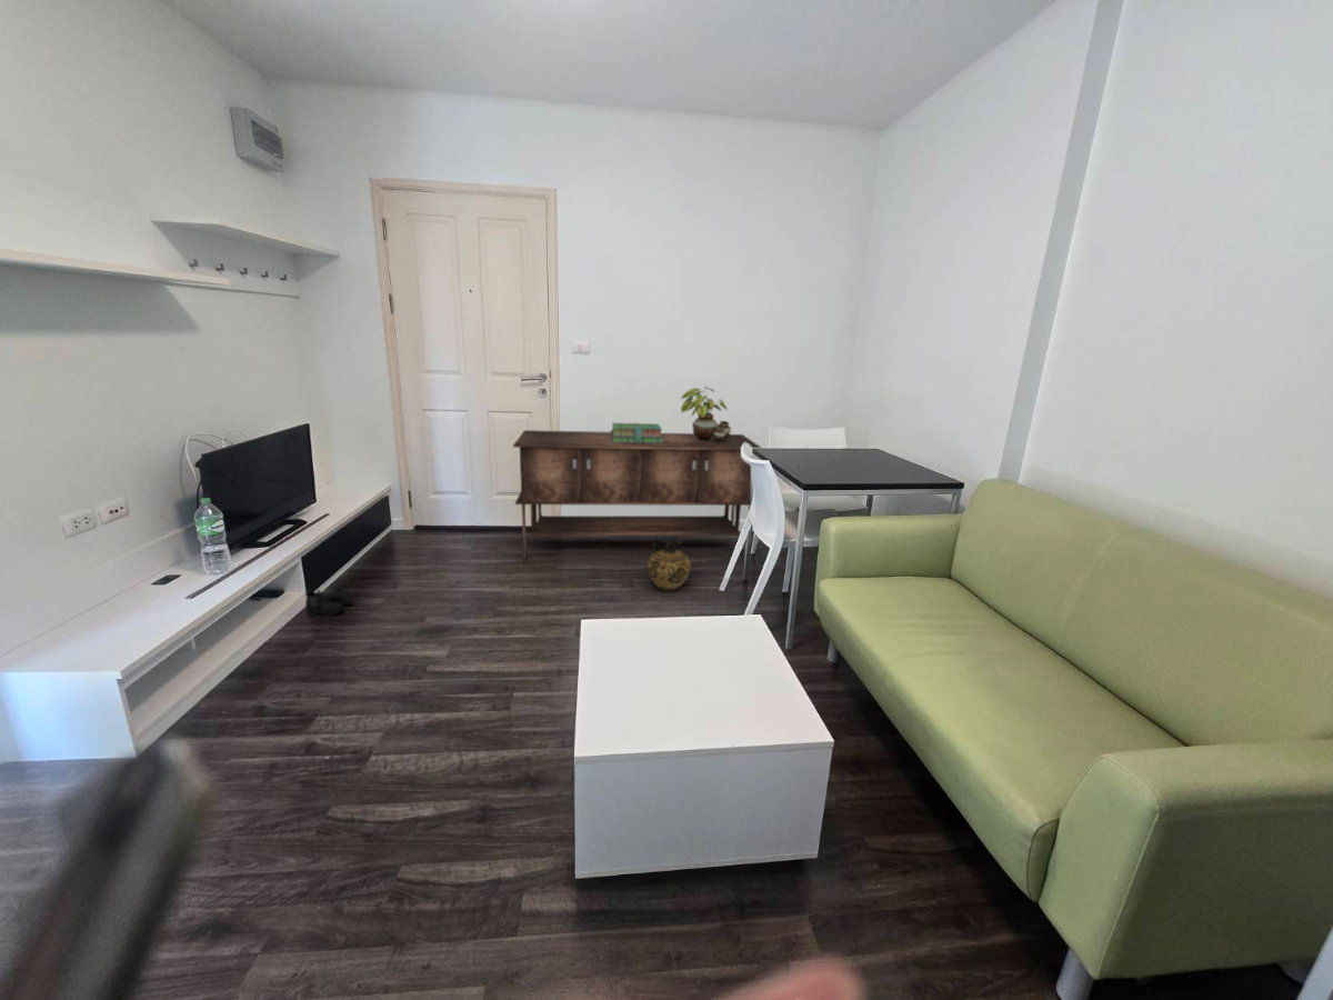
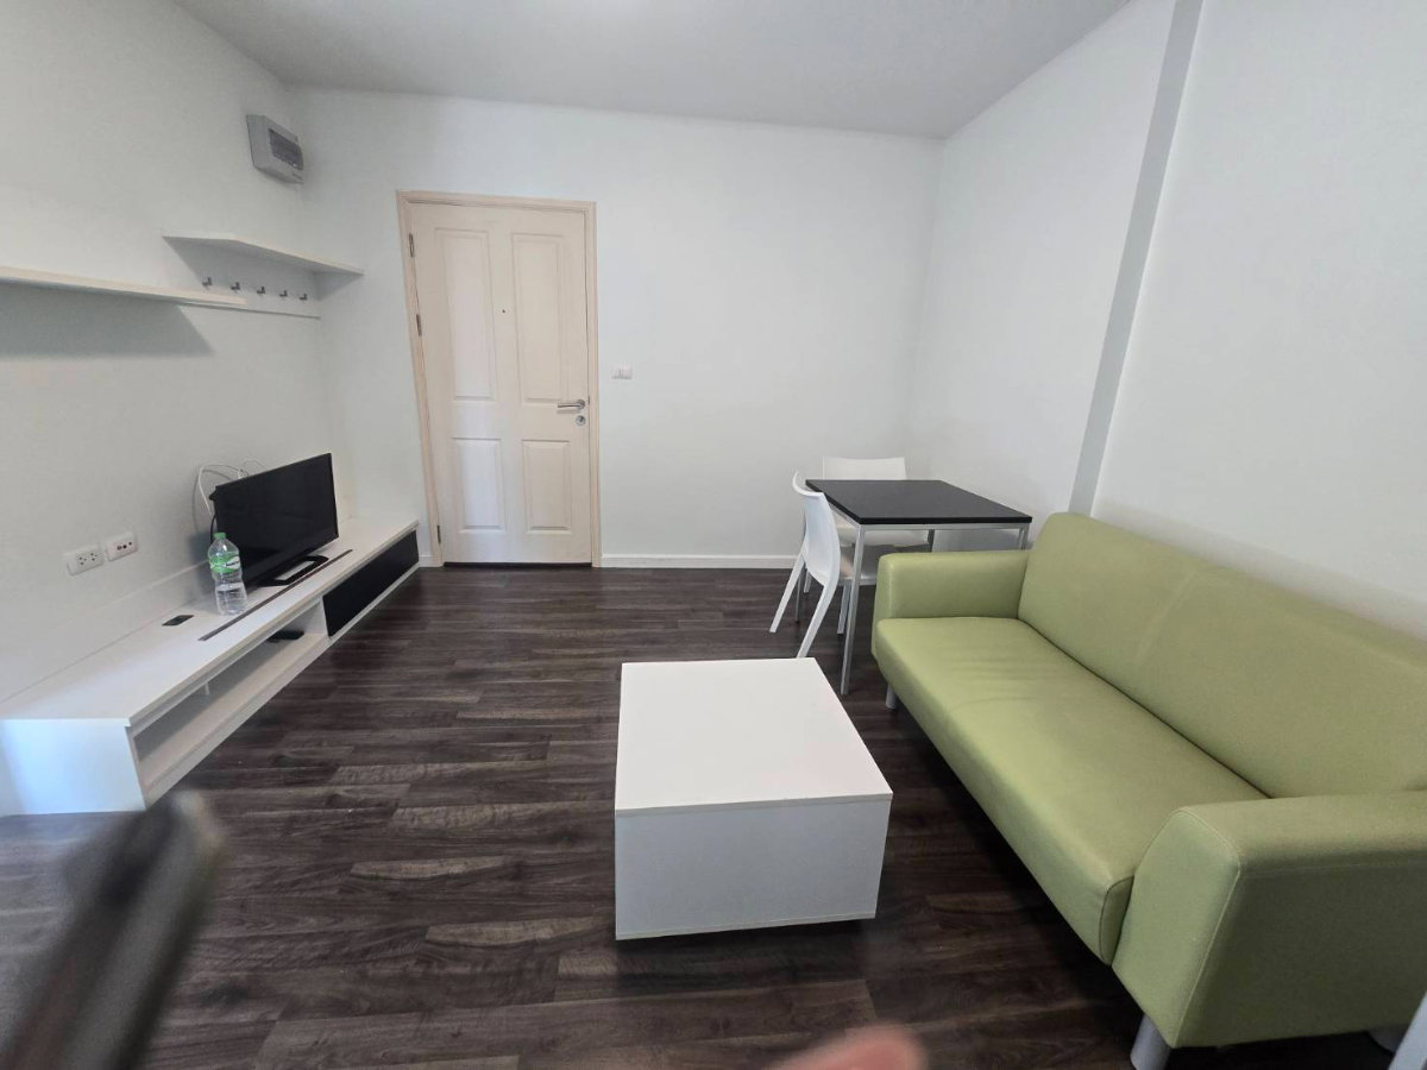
- stack of books [610,422,663,443]
- ceramic jug [647,536,692,592]
- potted plant [680,386,732,442]
- sideboard [512,429,762,560]
- boots [303,586,353,617]
